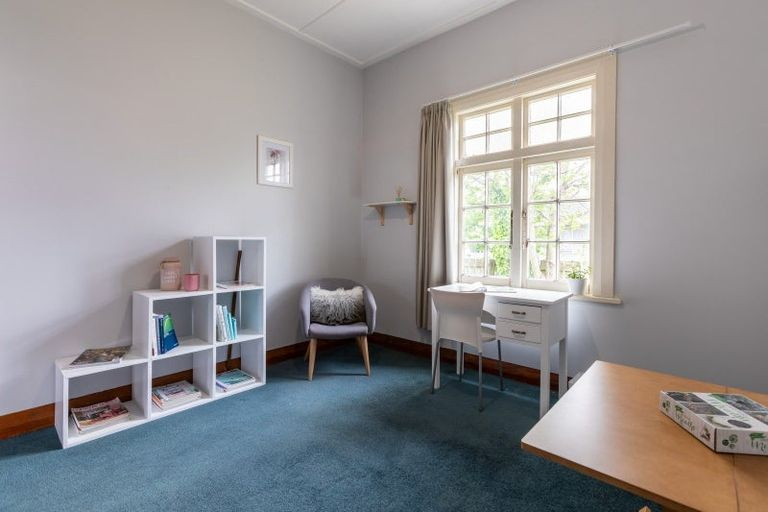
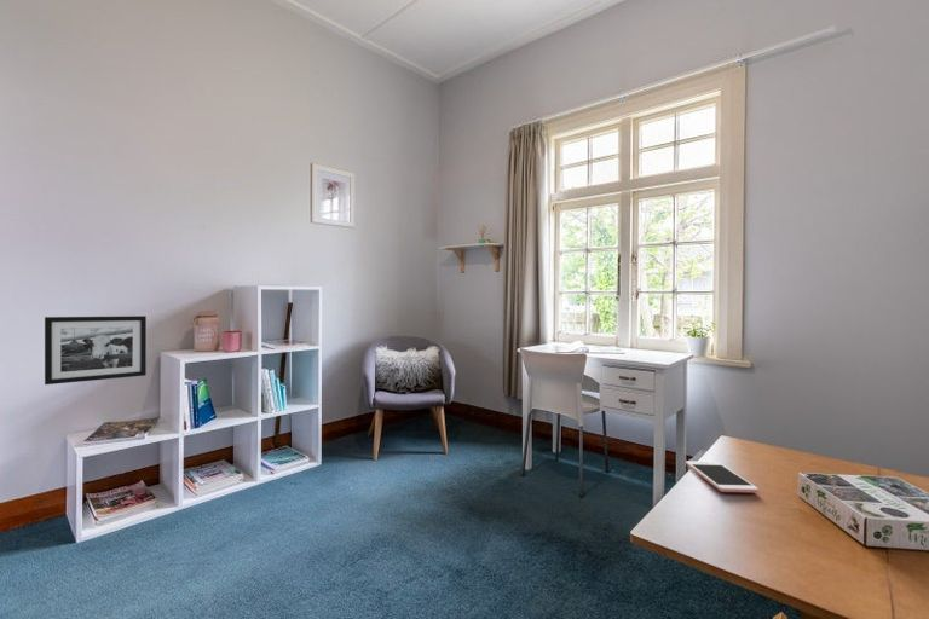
+ cell phone [685,459,760,493]
+ picture frame [44,314,148,386]
